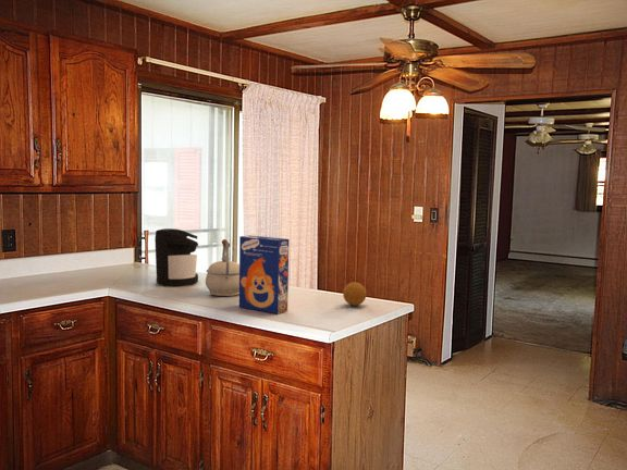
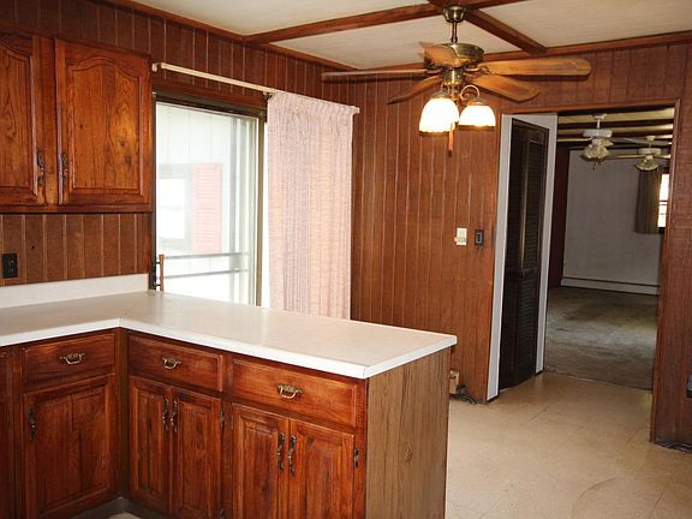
- kettle [205,238,239,297]
- fruit [342,282,368,307]
- coffee maker [153,227,201,287]
- cereal box [238,234,291,316]
